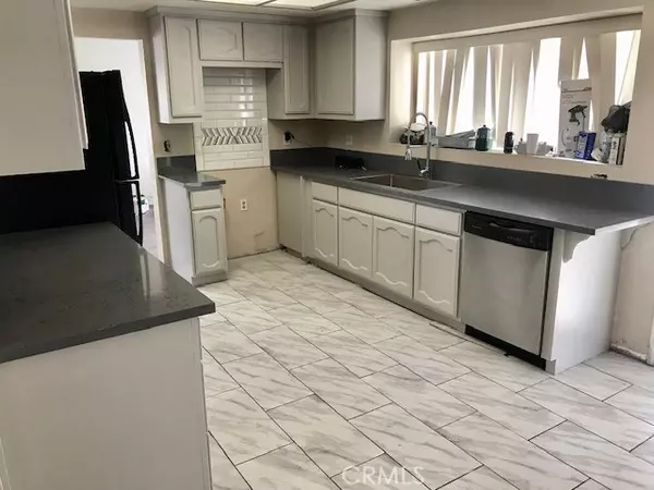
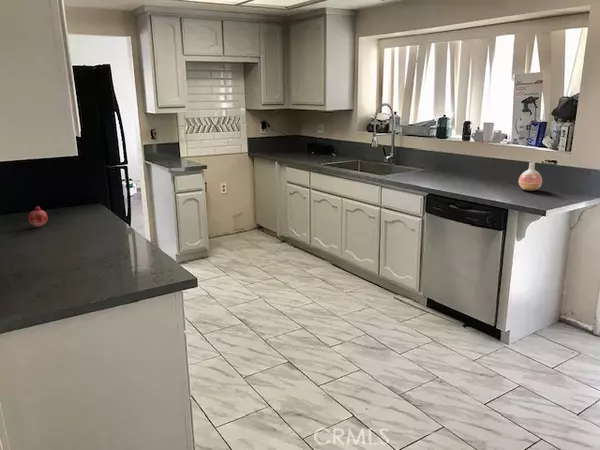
+ fruit [28,205,48,227]
+ vase [518,161,543,192]
